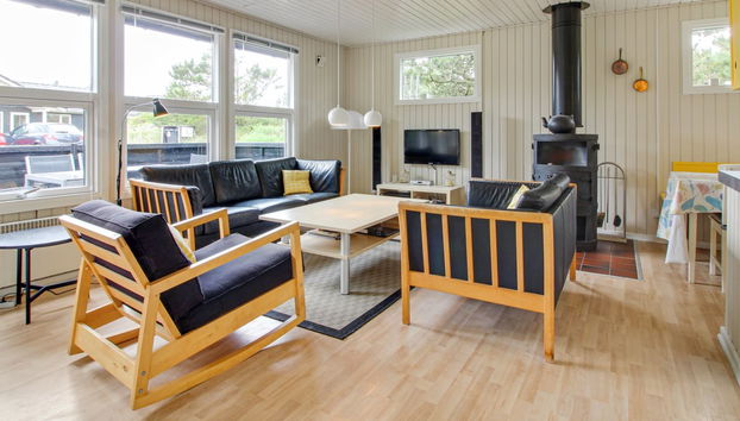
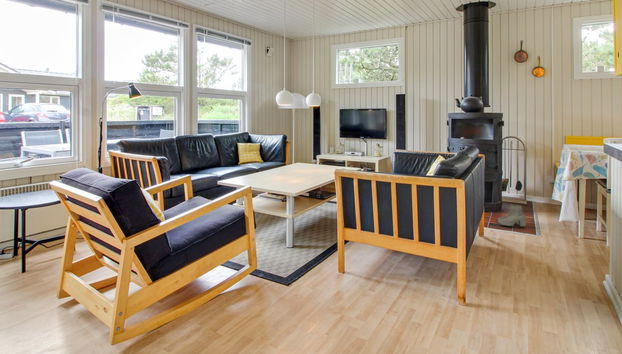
+ boots [497,203,527,228]
